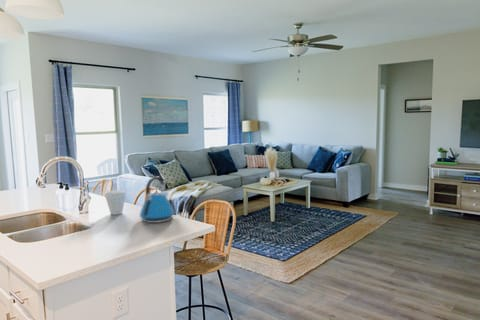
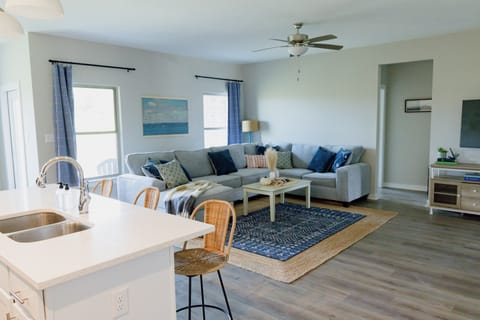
- cup [104,189,127,216]
- kettle [138,175,175,224]
